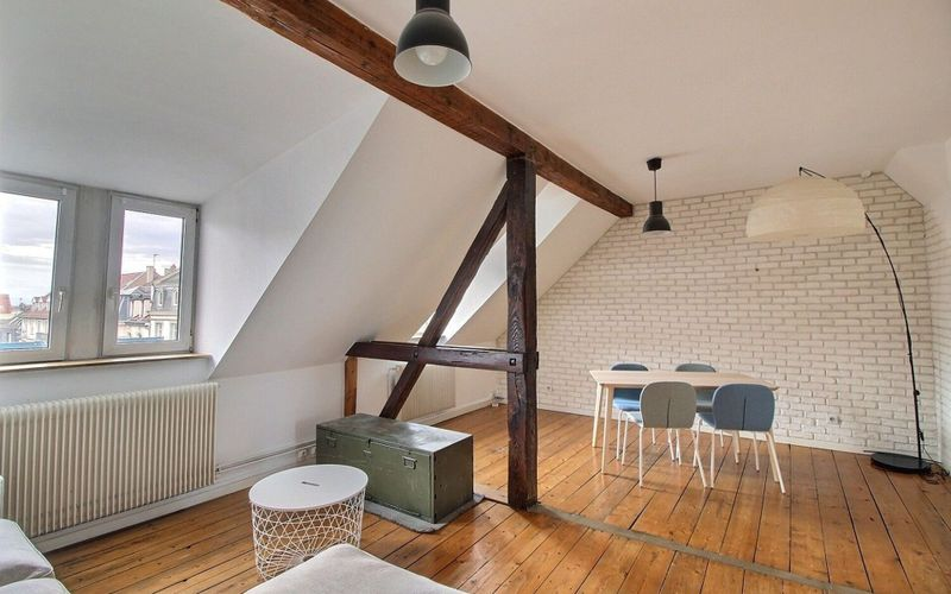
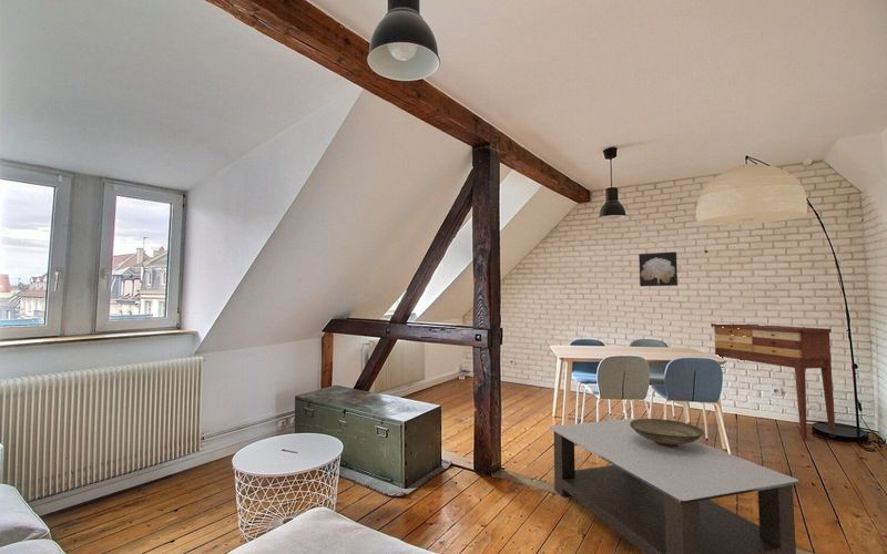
+ decorative bowl [630,418,705,447]
+ coffee table [549,418,801,554]
+ console table [710,322,837,440]
+ wall art [638,250,679,287]
